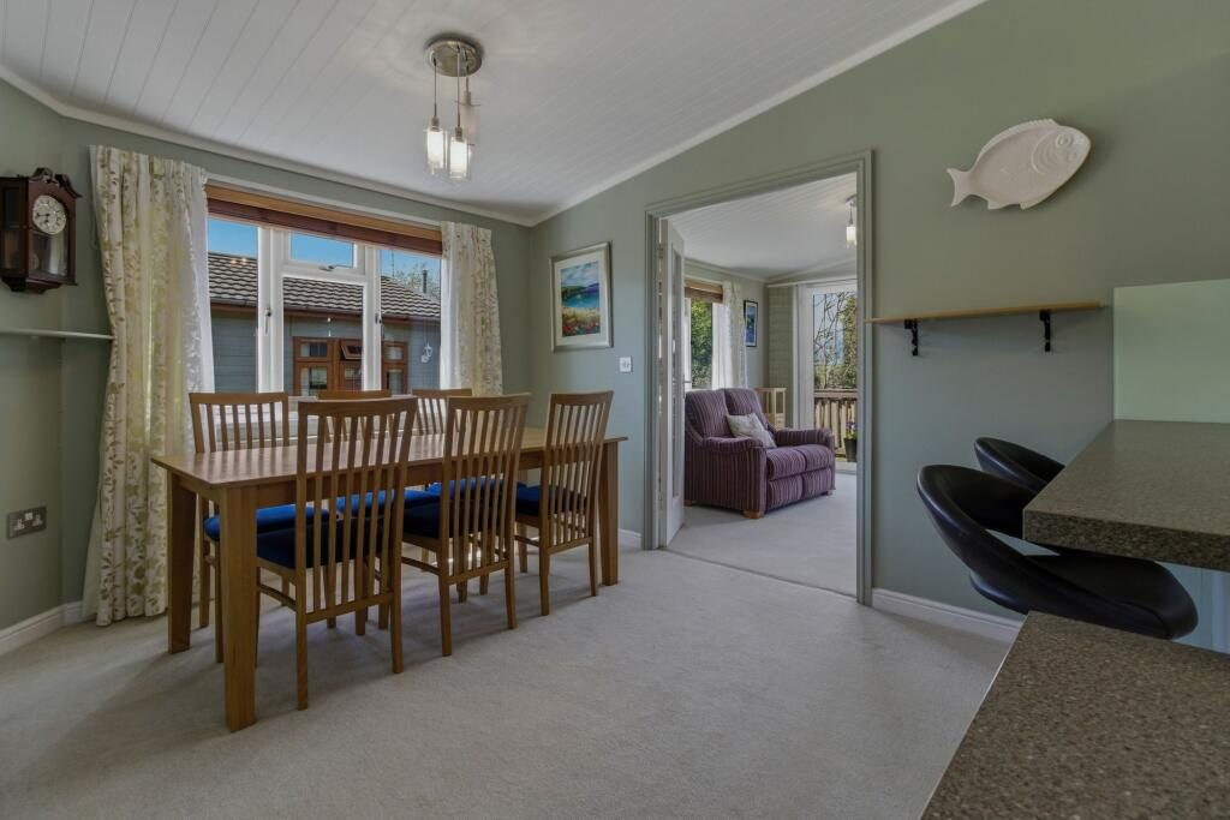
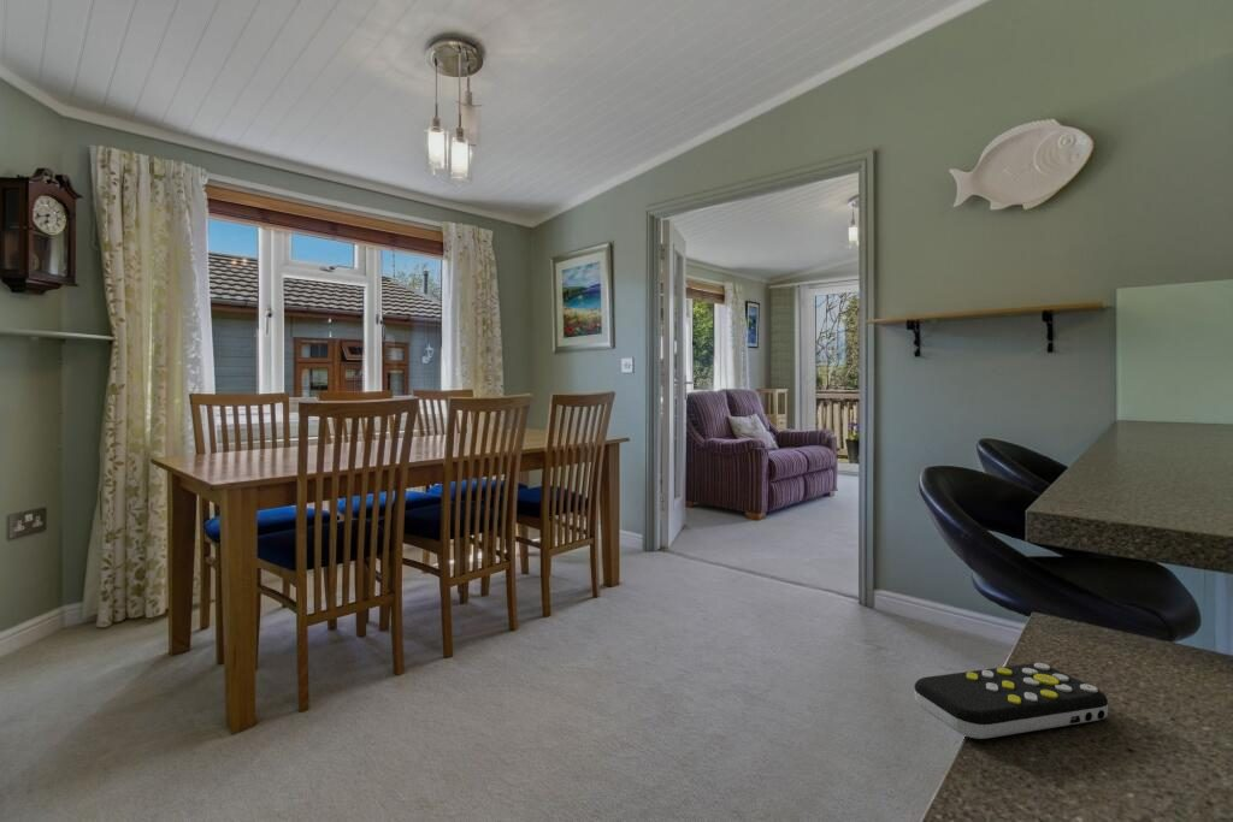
+ remote control [913,662,1109,740]
